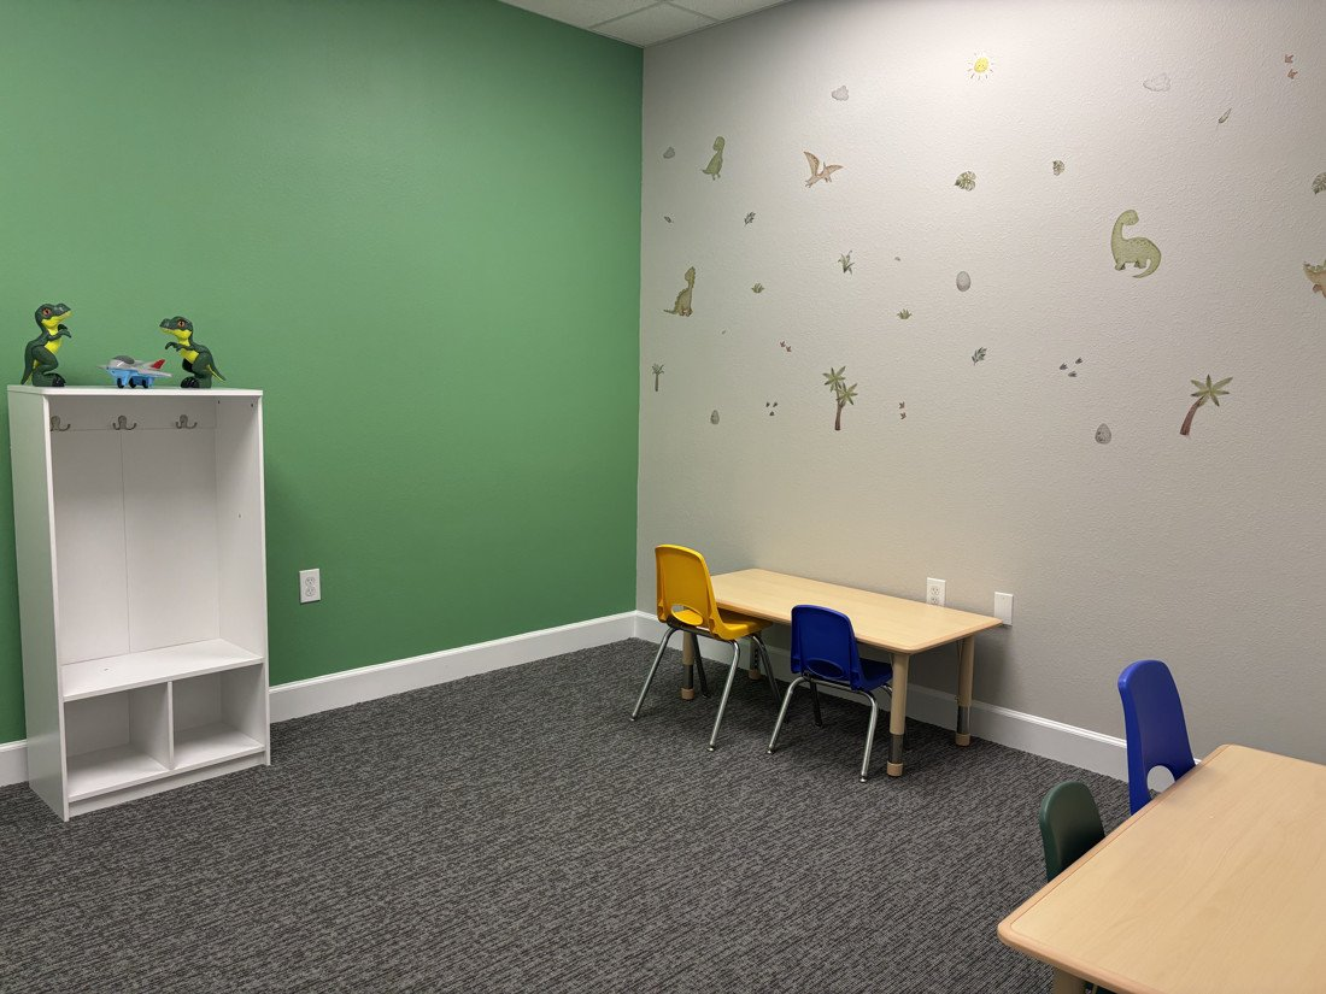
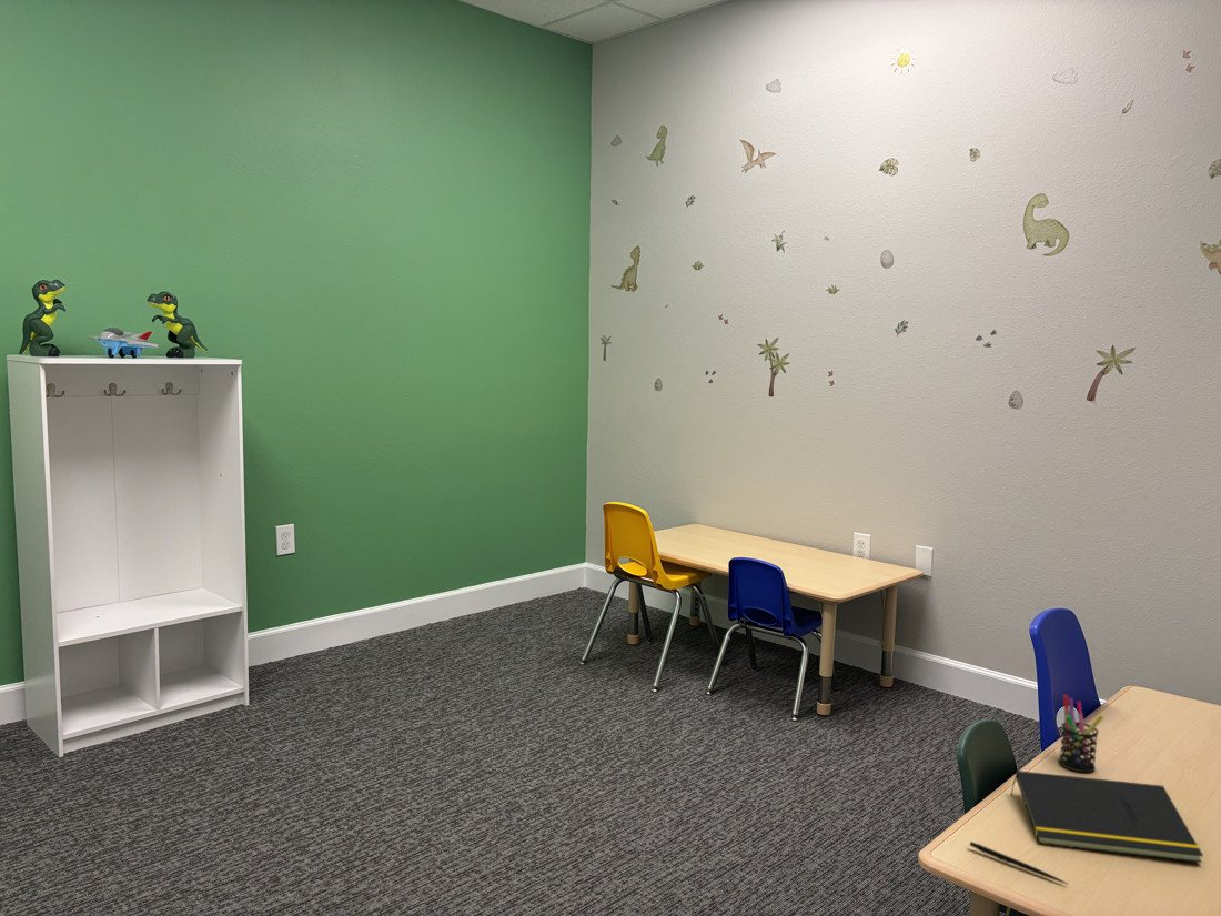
+ pen holder [1058,694,1104,774]
+ pen [969,840,1070,886]
+ notepad [1009,769,1204,864]
